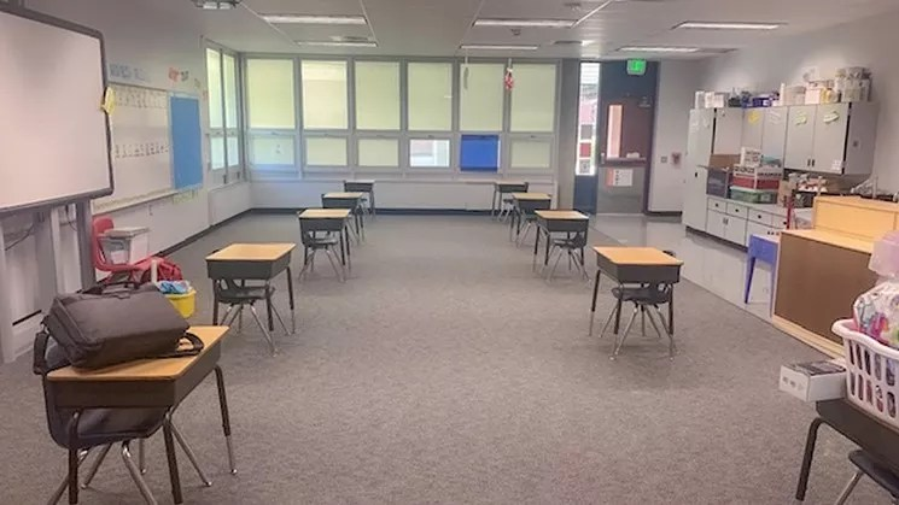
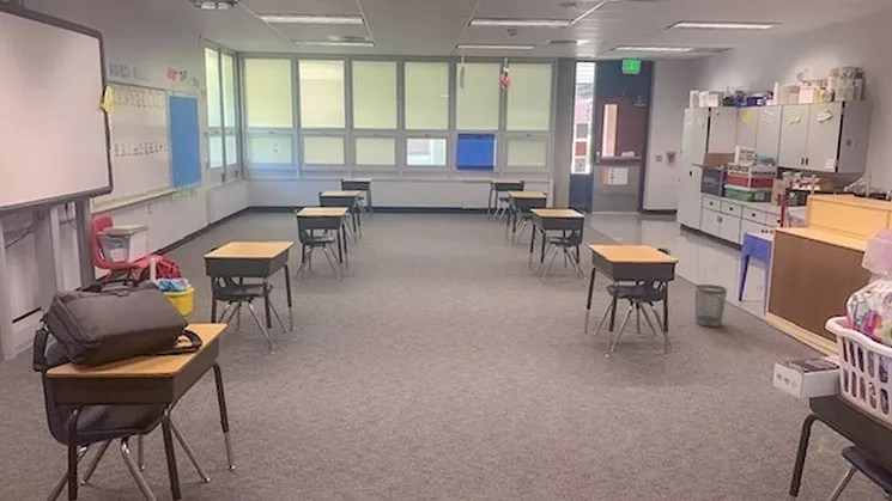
+ wastebasket [694,283,728,328]
